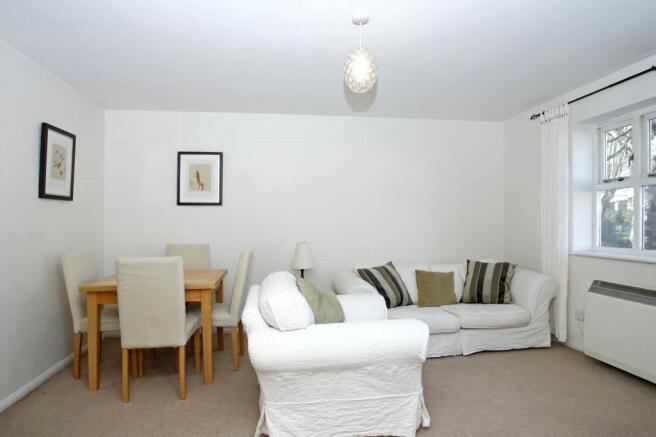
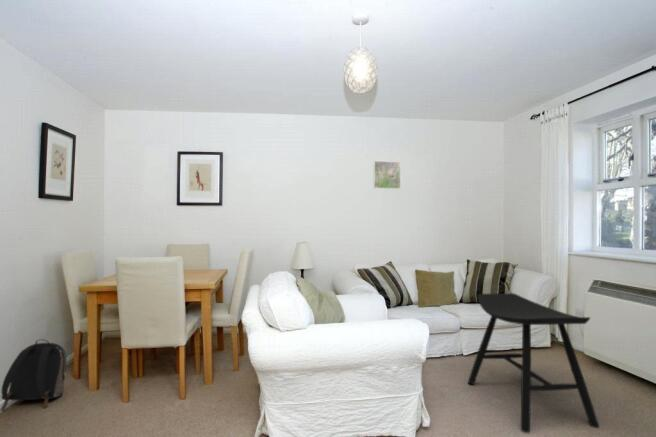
+ stool [467,292,600,434]
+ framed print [372,160,402,190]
+ backpack [0,338,67,412]
